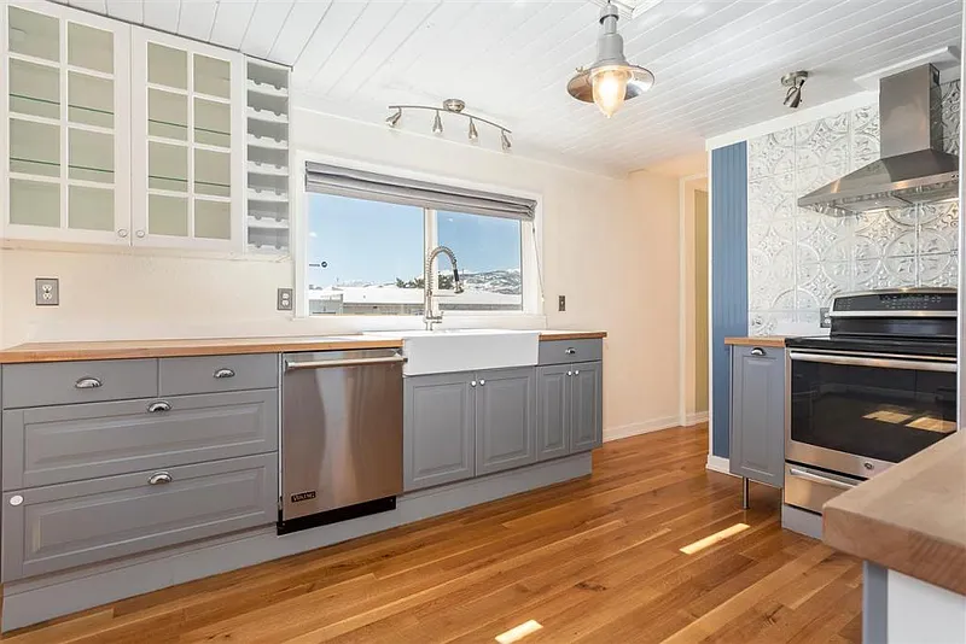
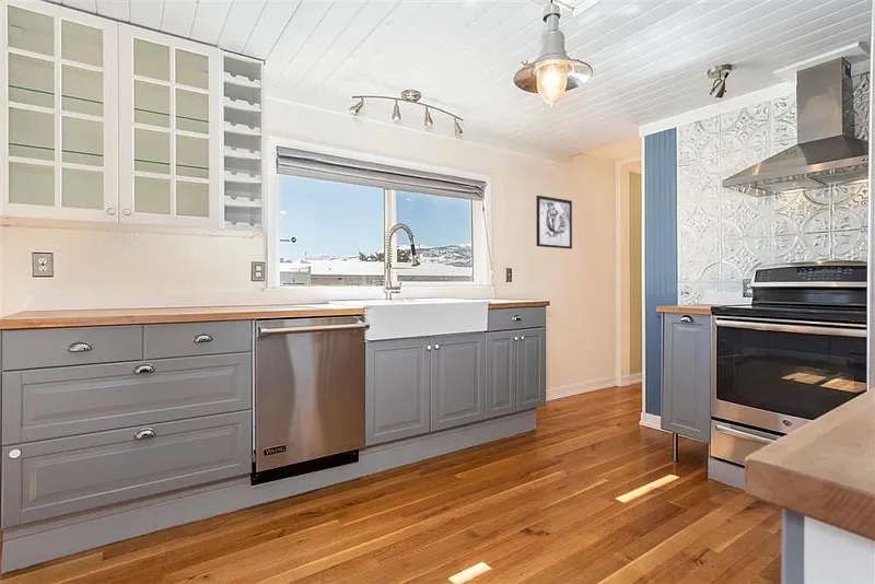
+ wall art [536,195,573,250]
